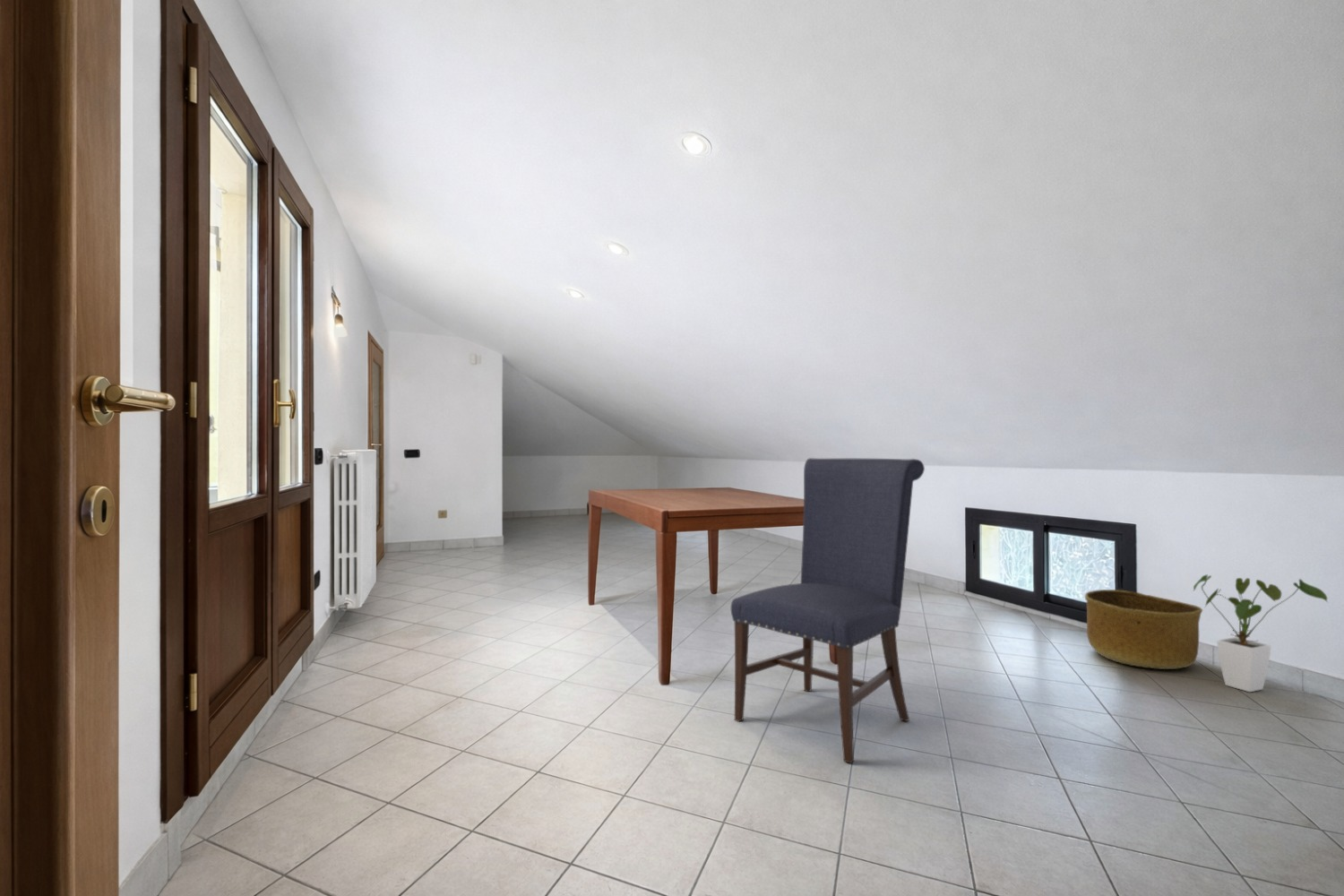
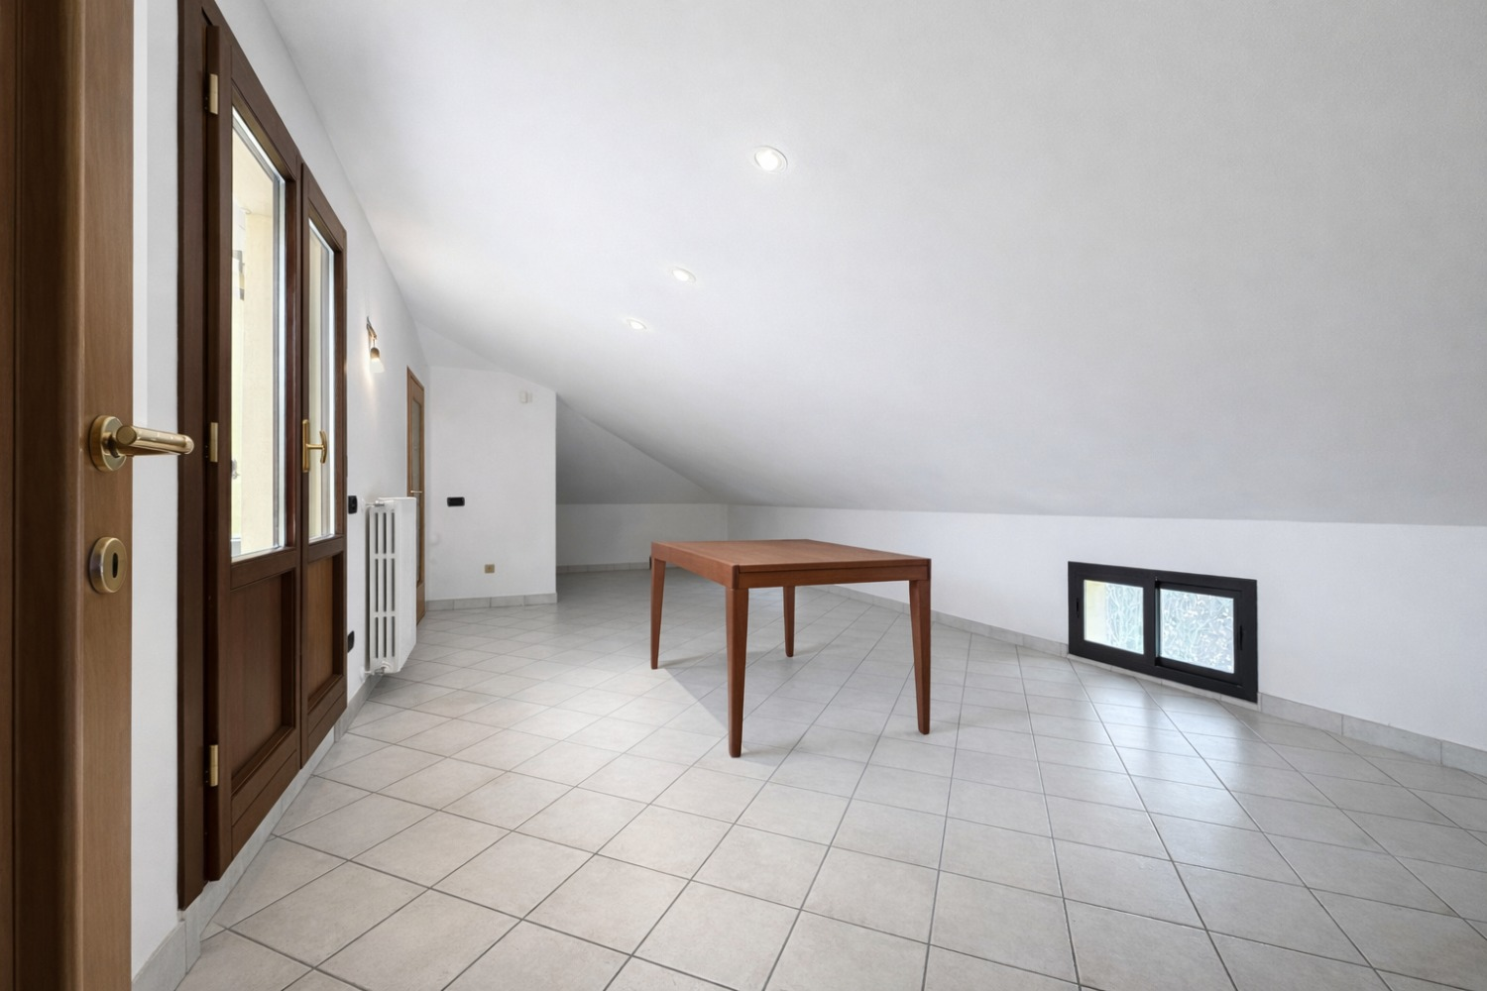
- basket [1084,589,1203,670]
- chair [730,457,926,764]
- house plant [1193,573,1329,693]
